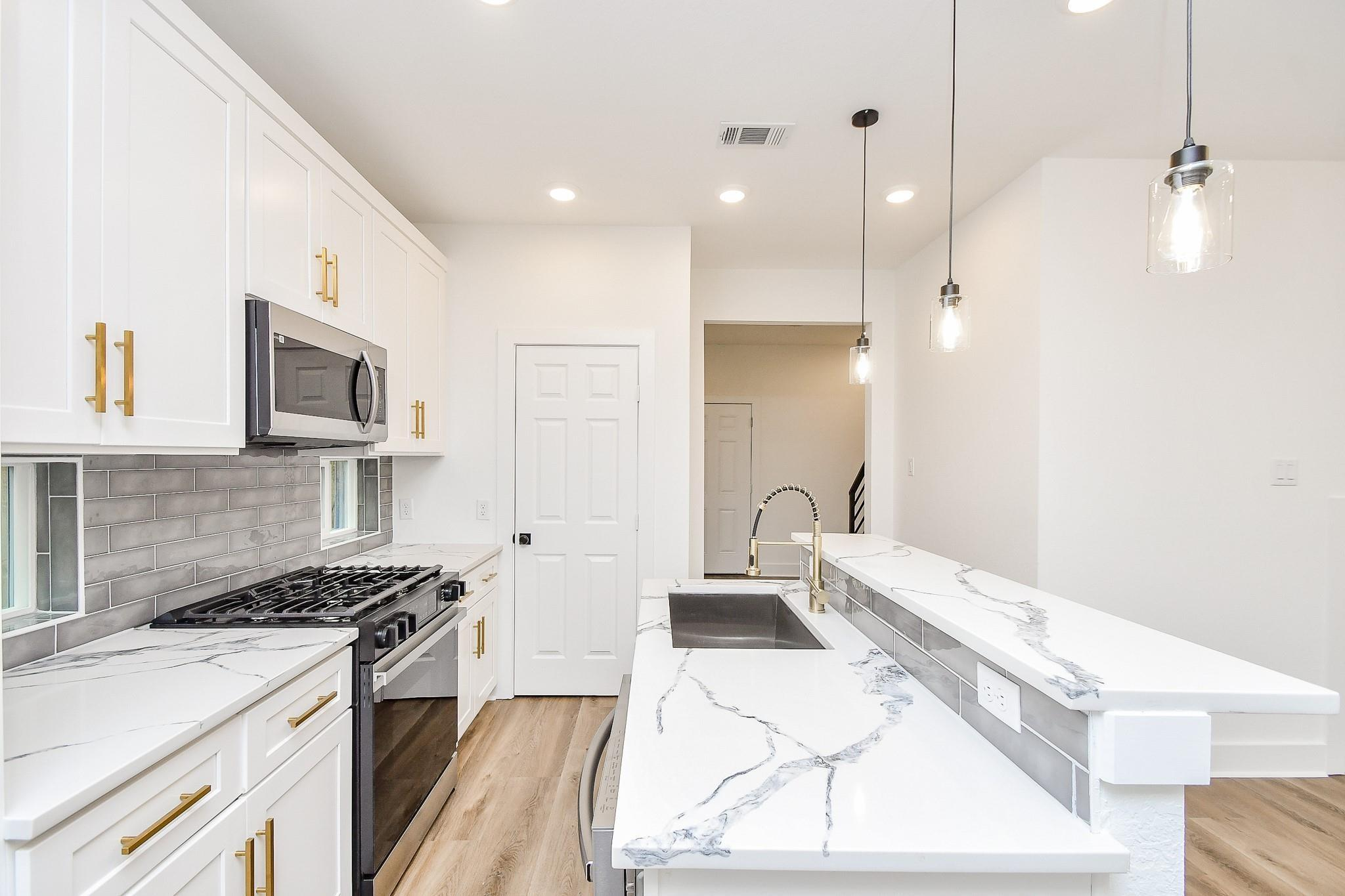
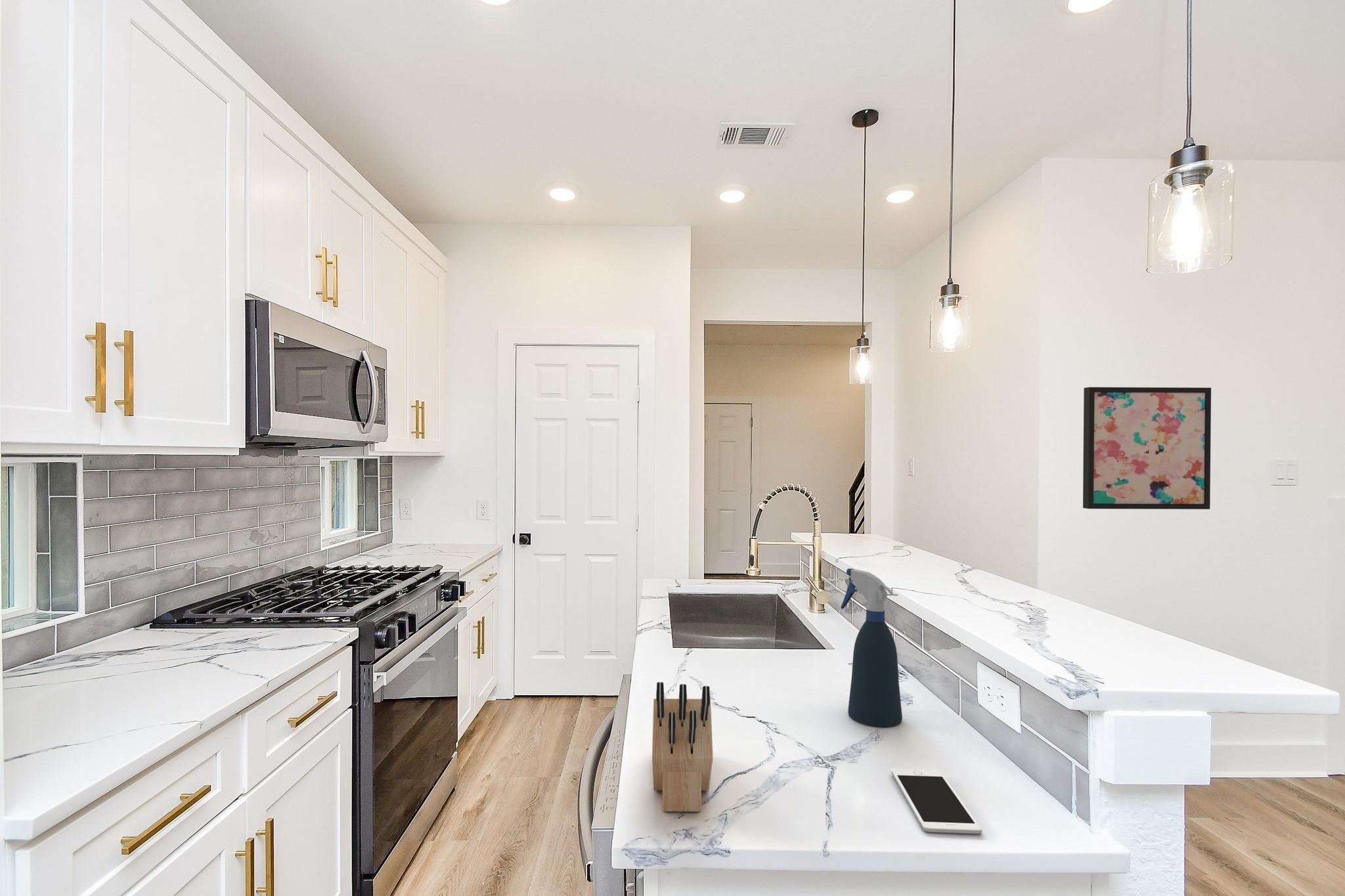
+ cell phone [891,768,982,834]
+ spray bottle [840,568,903,728]
+ knife block [651,681,714,813]
+ wall art [1082,387,1212,510]
